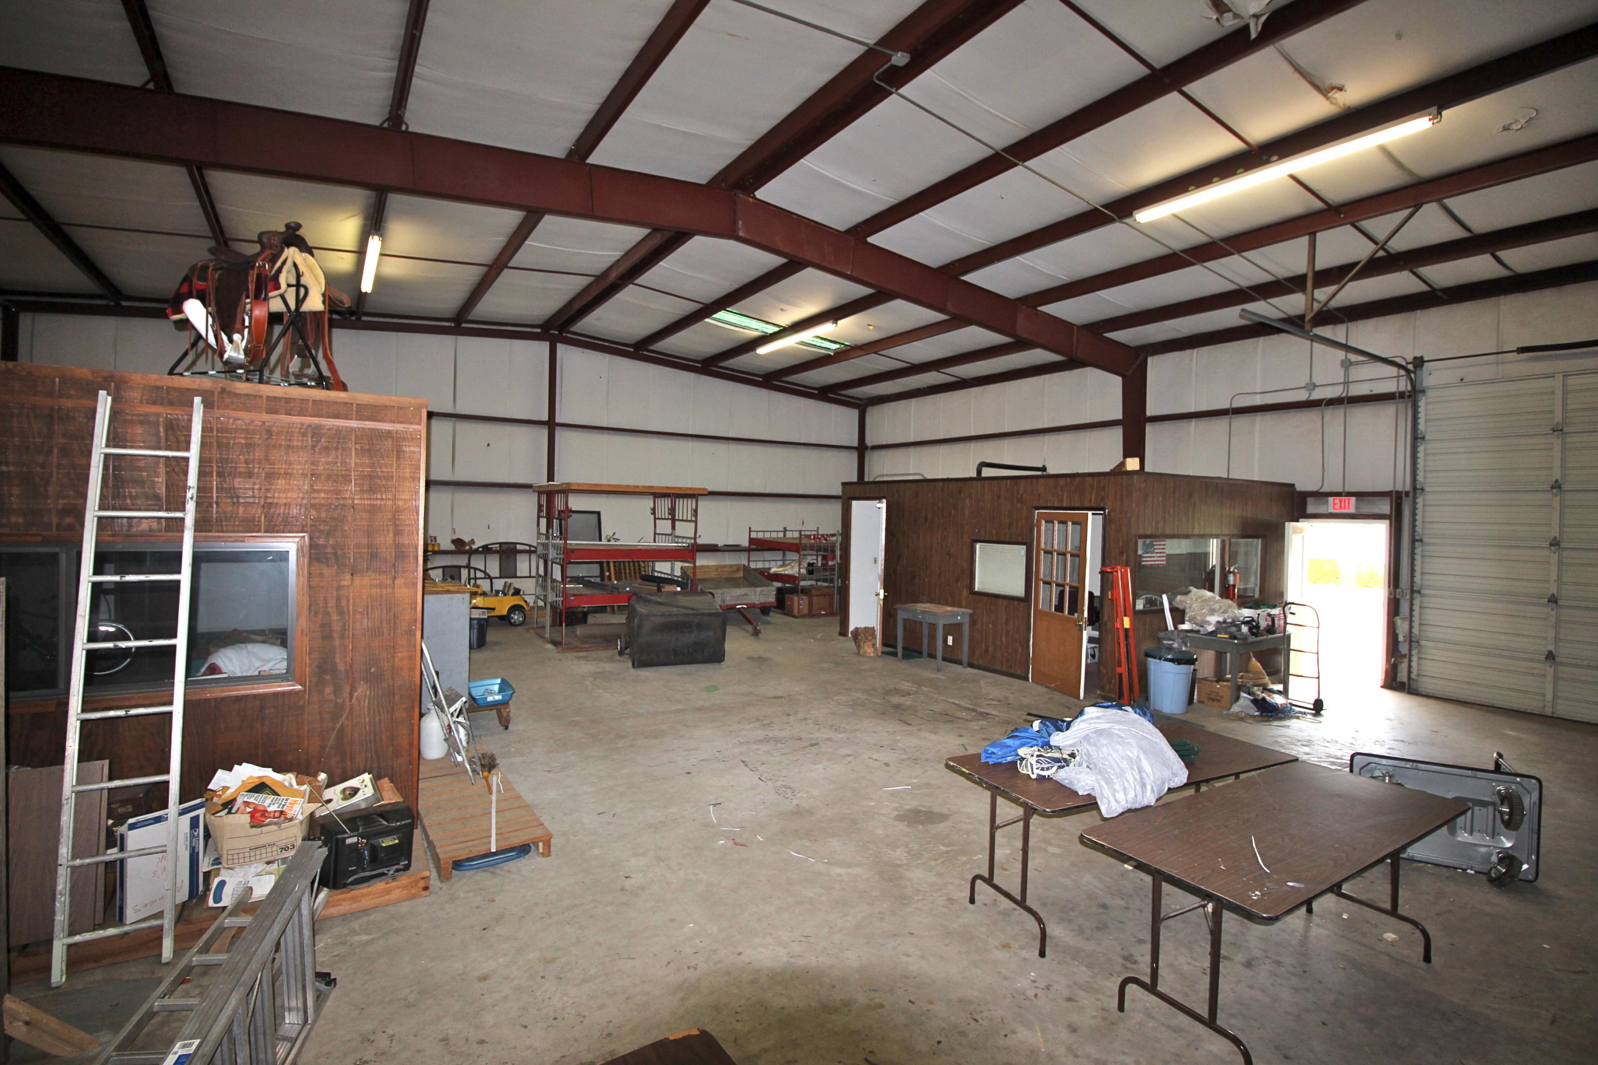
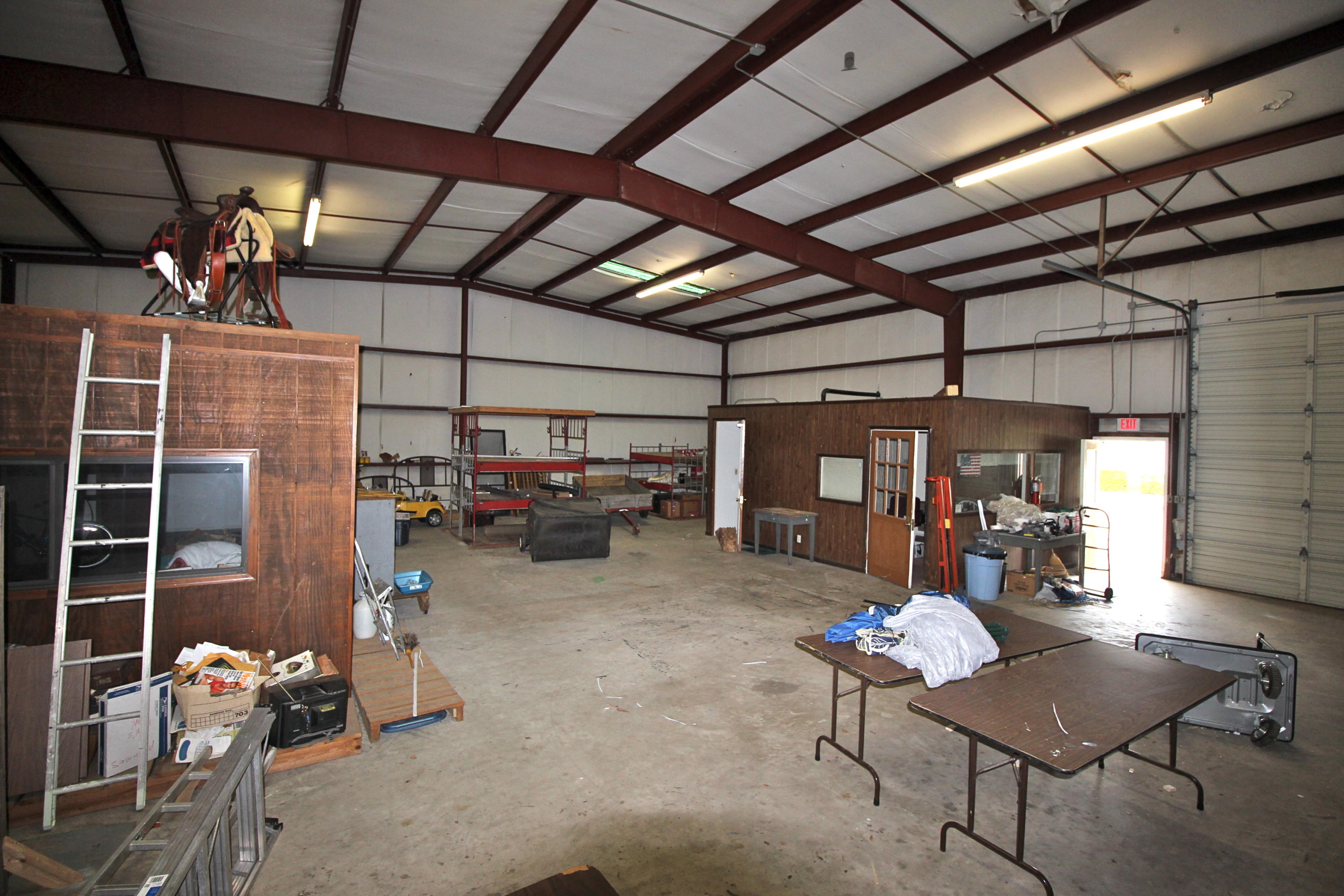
+ knight helmet [840,51,858,72]
